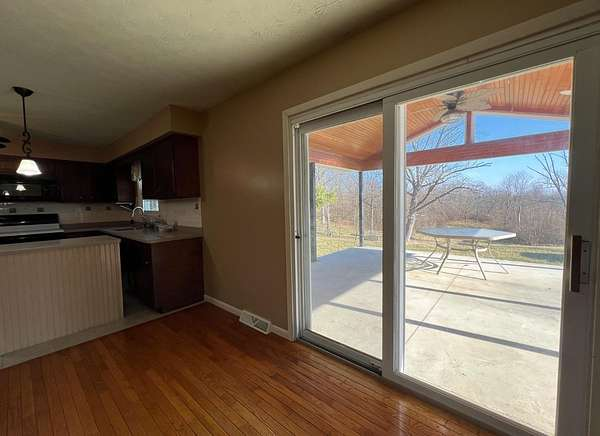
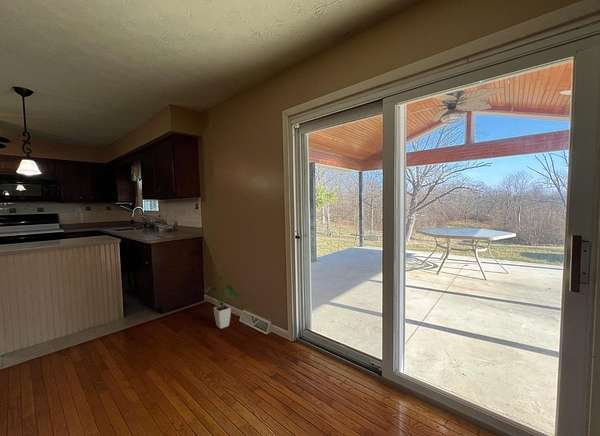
+ house plant [203,275,240,330]
